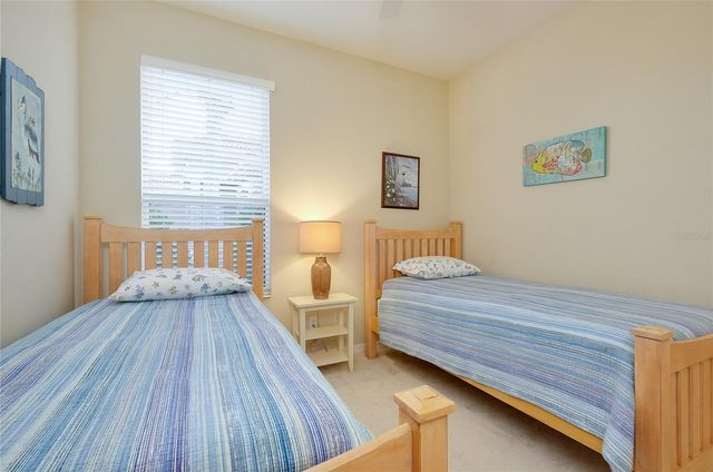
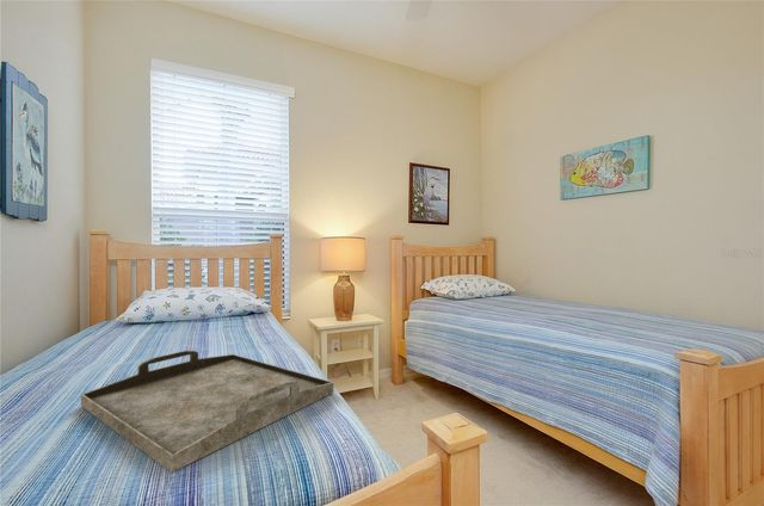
+ serving tray [80,350,334,474]
